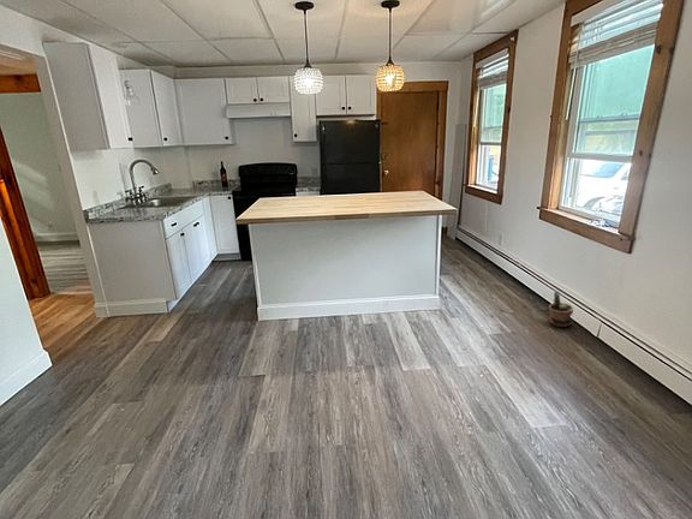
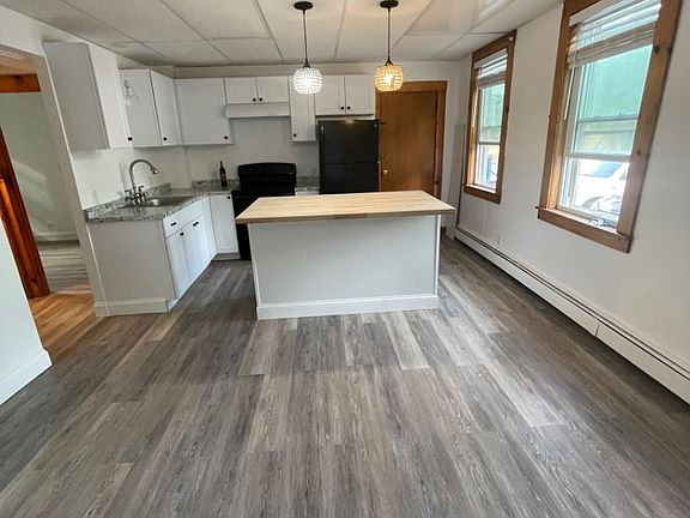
- potted plant [548,290,574,328]
